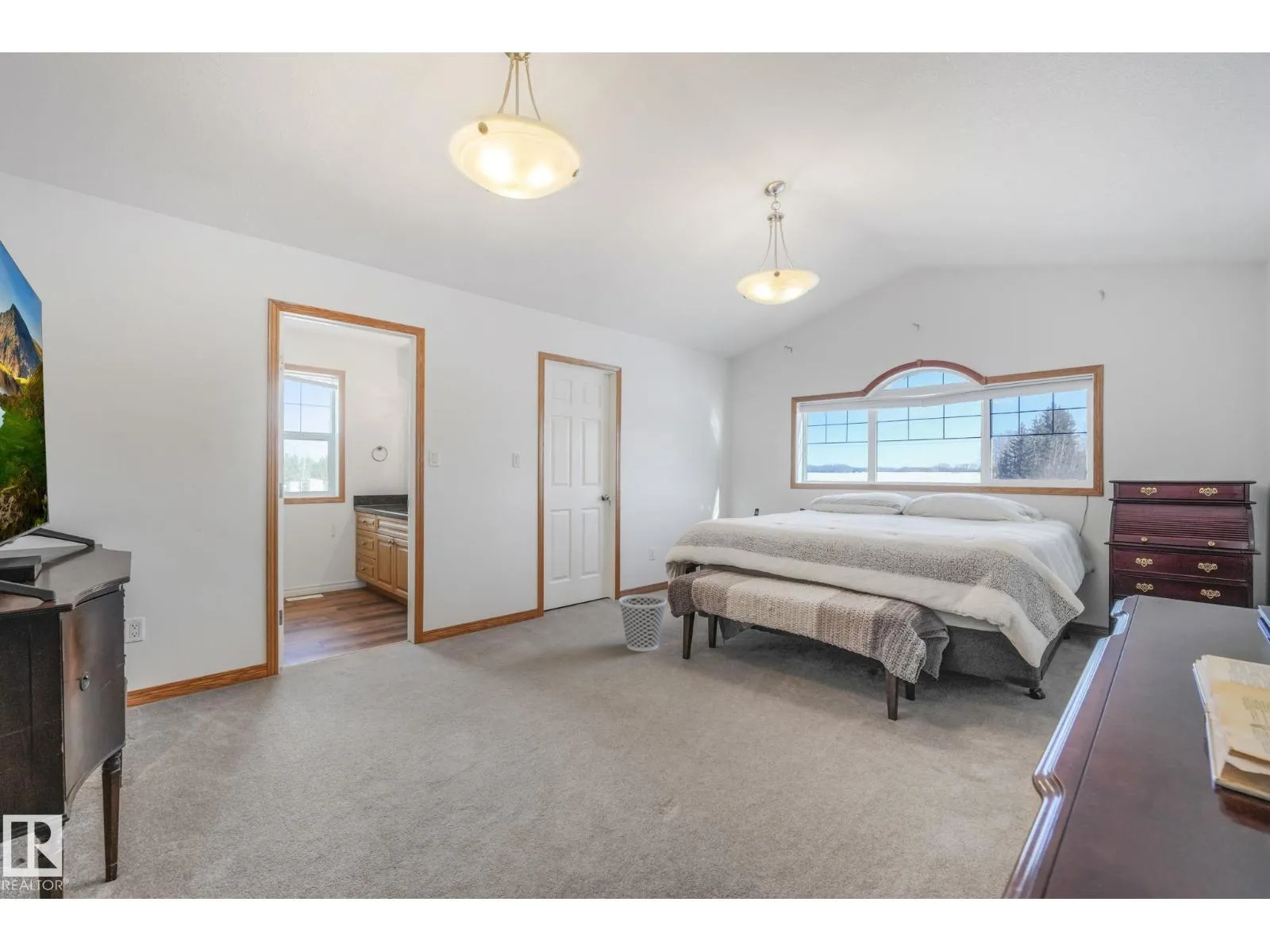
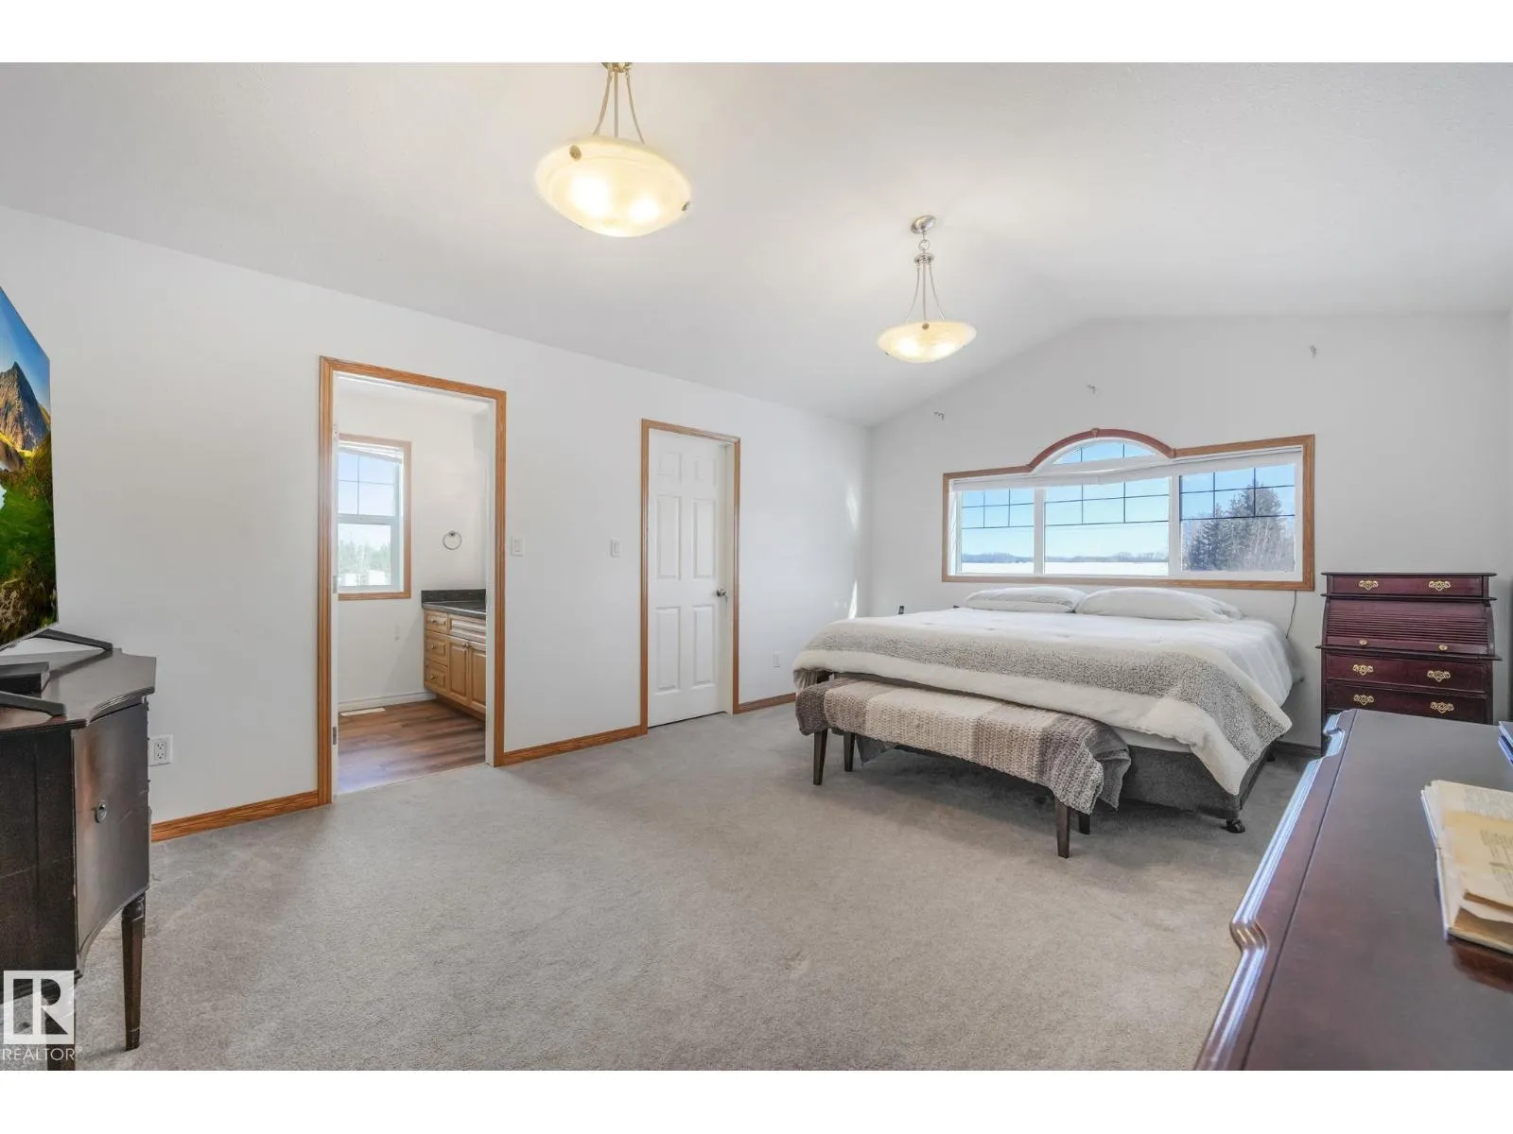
- wastebasket [618,593,668,652]
